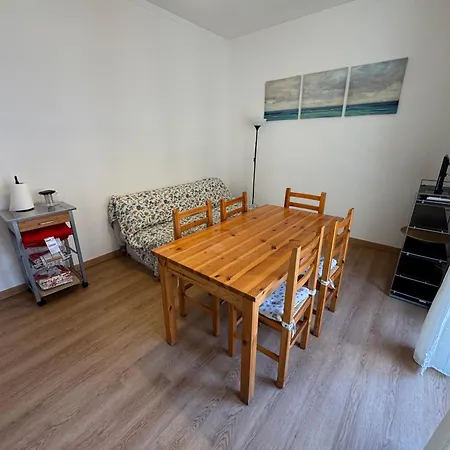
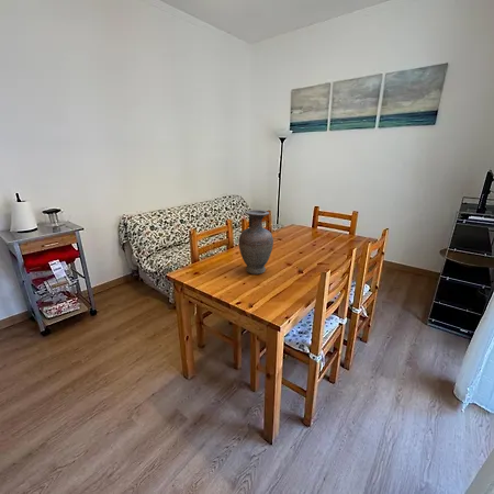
+ vase [238,209,274,276]
